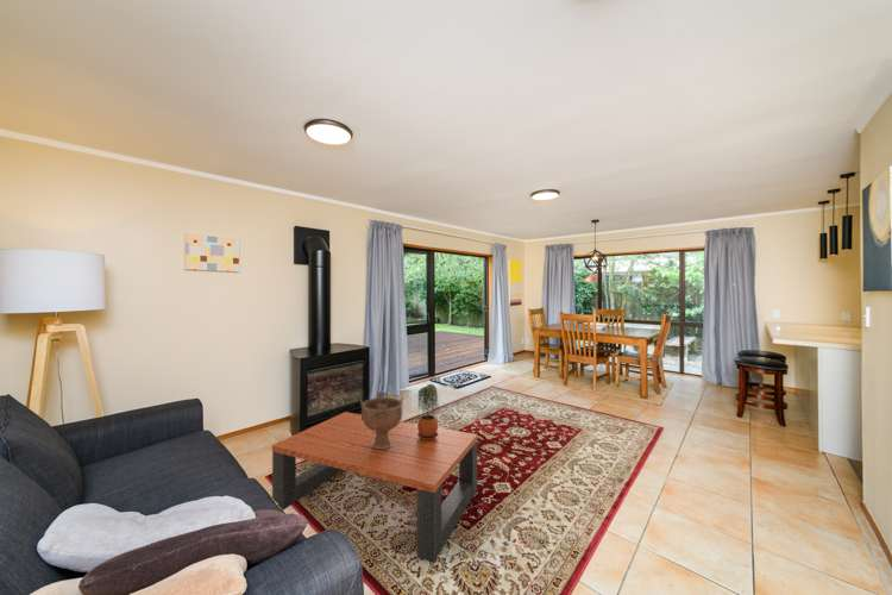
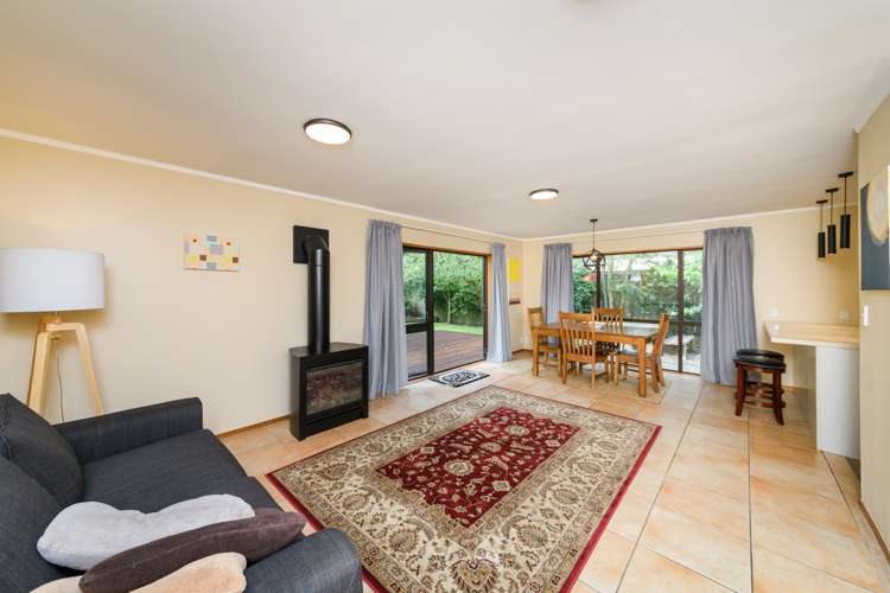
- potted plant [416,383,440,440]
- decorative bowl [358,392,404,449]
- coffee table [271,411,479,564]
